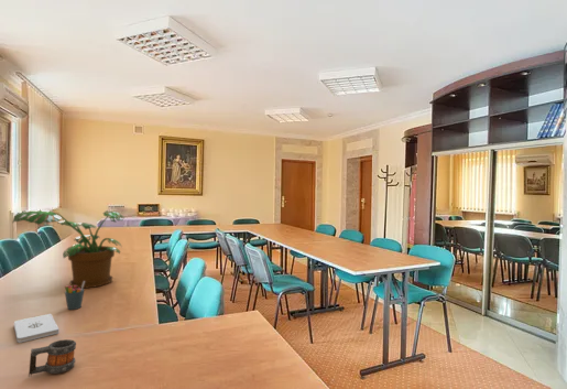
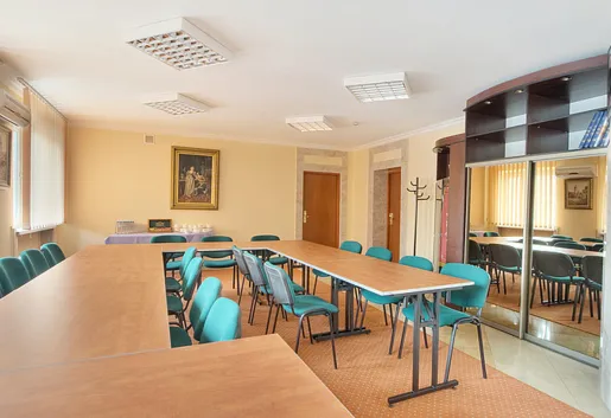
- mug [28,338,77,377]
- notepad [13,313,59,344]
- pen holder [64,281,85,311]
- potted plant [11,208,126,289]
